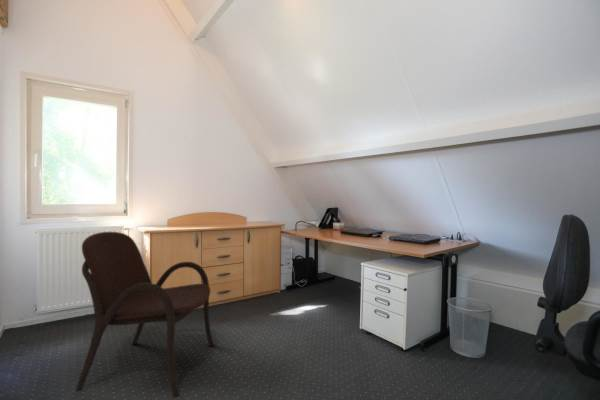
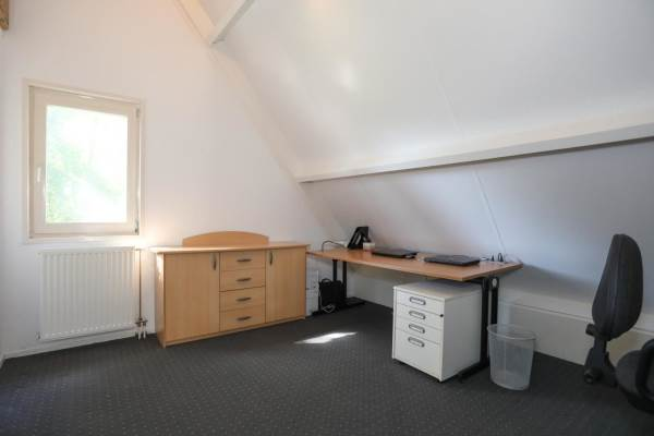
- armchair [74,231,215,399]
